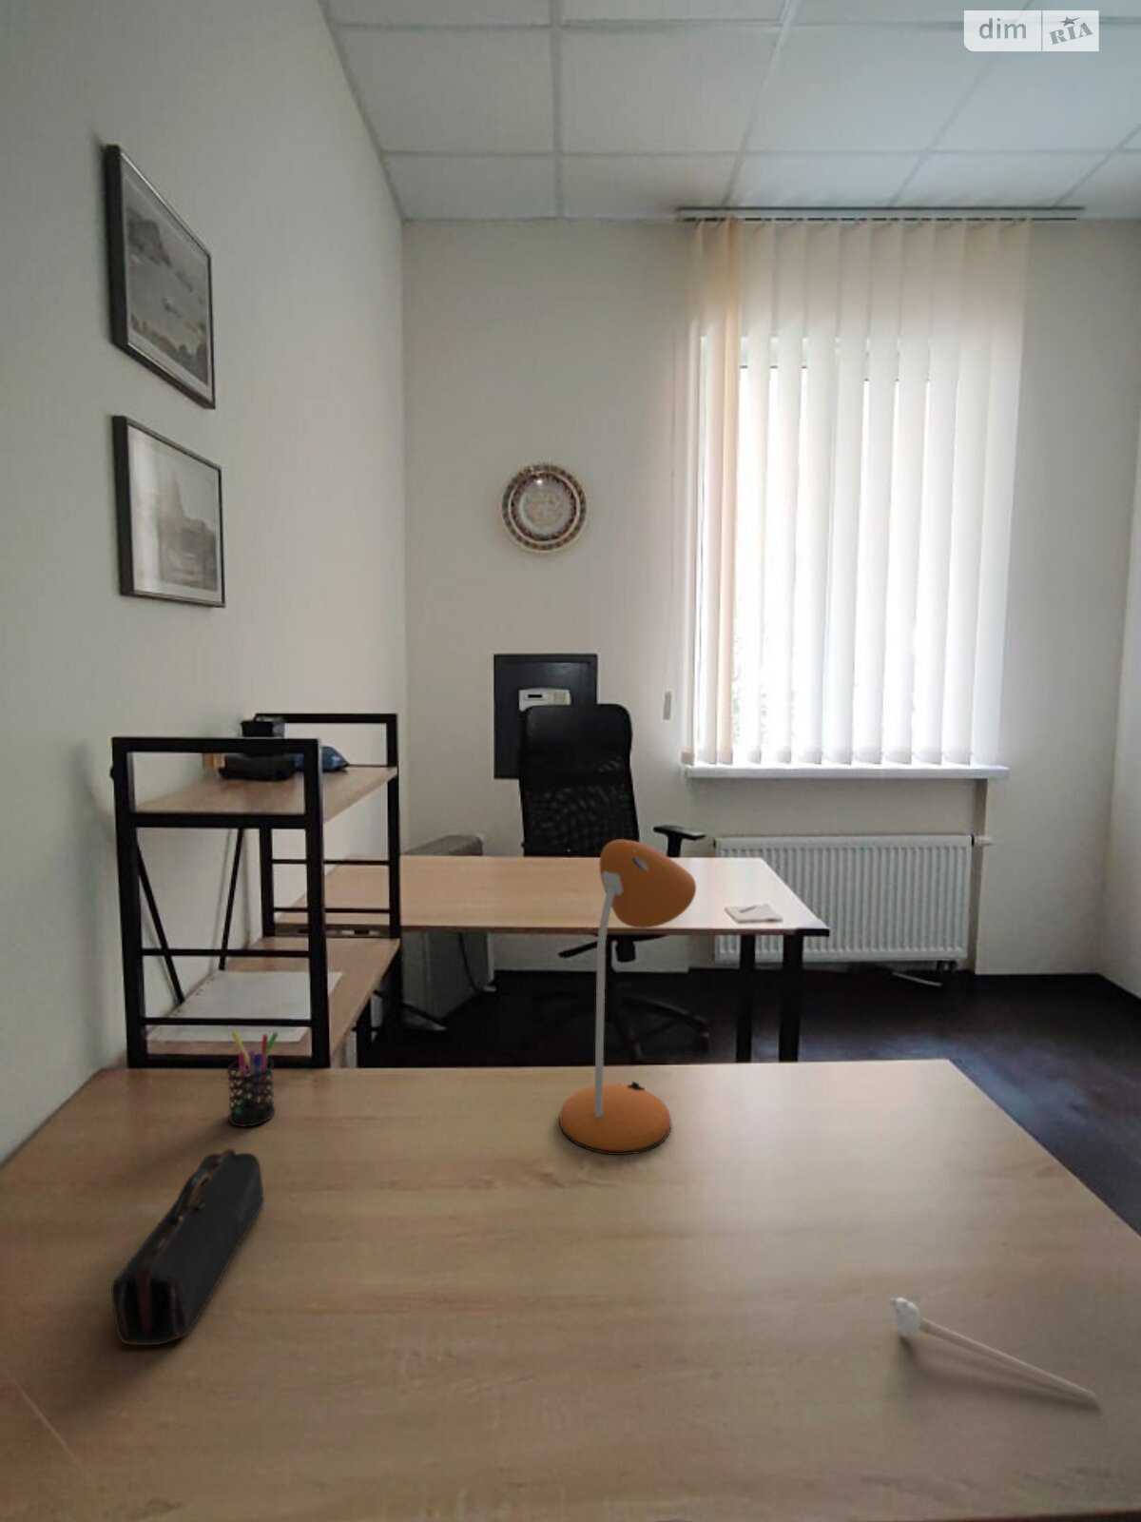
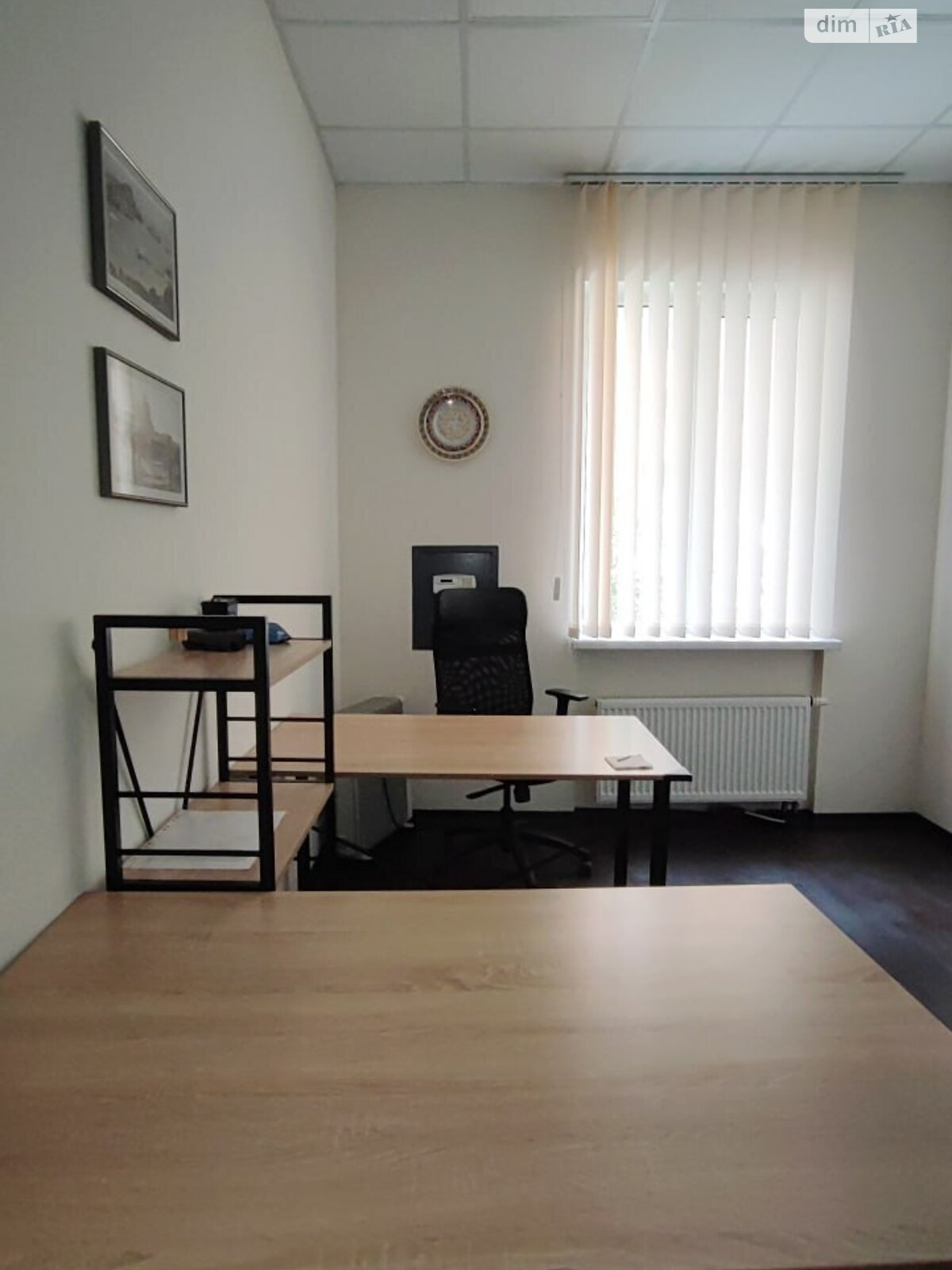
- pencil case [110,1147,265,1346]
- desk lamp [559,838,698,1155]
- pen holder [227,1029,279,1128]
- pen [888,1295,1098,1400]
